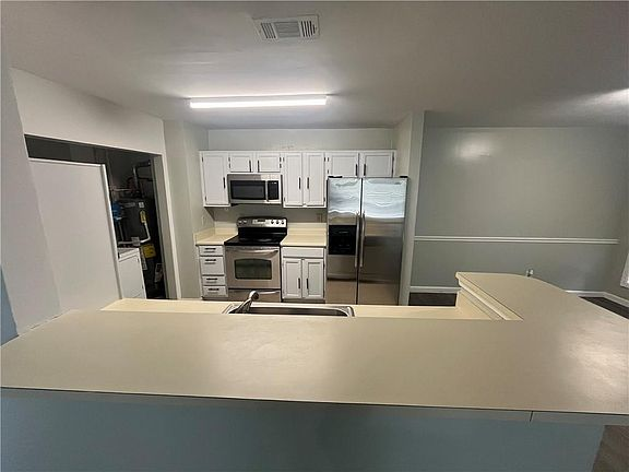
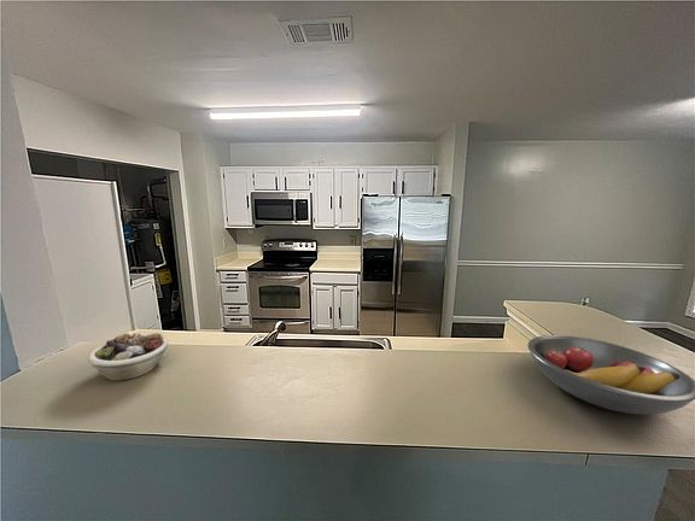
+ succulent planter [87,332,170,381]
+ fruit bowl [526,334,695,416]
